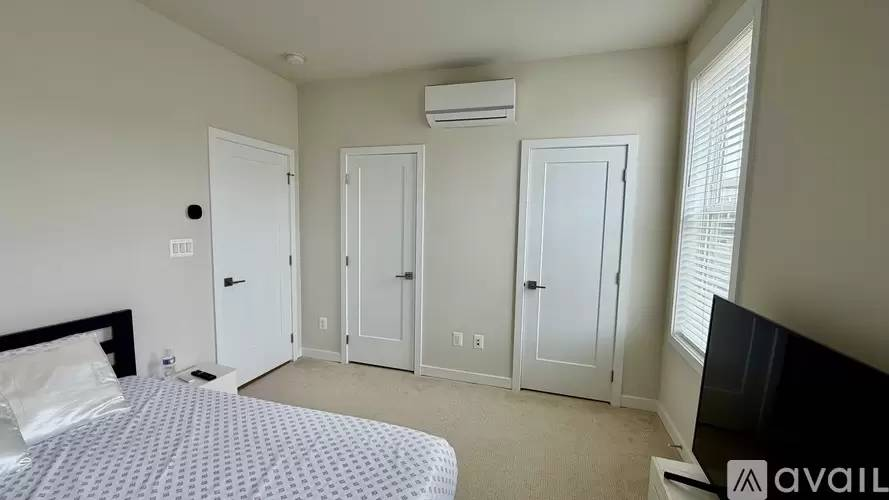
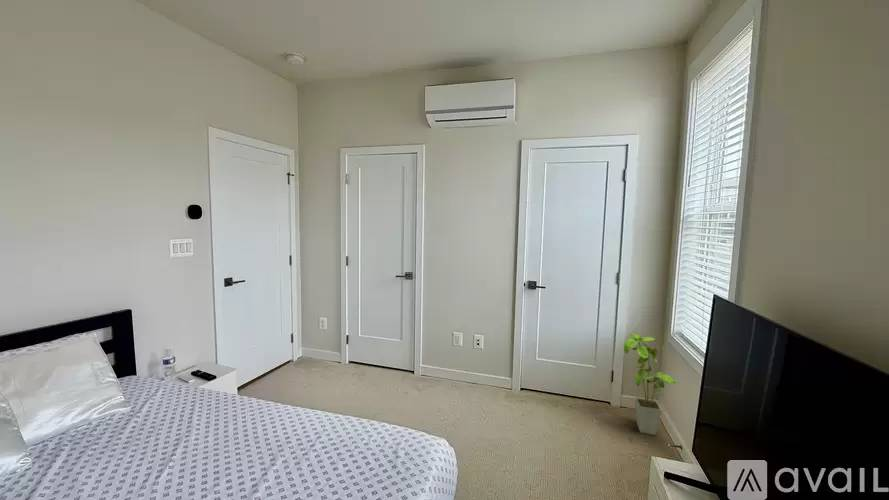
+ house plant [623,333,679,436]
